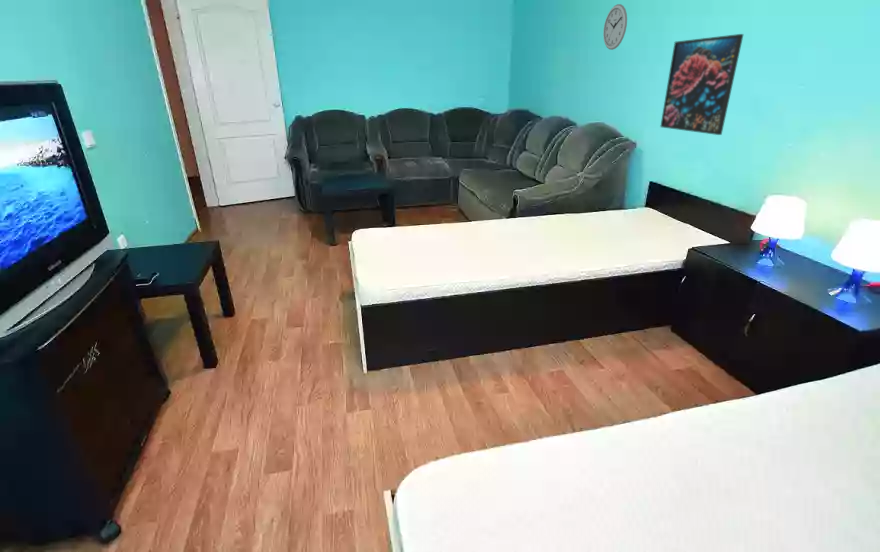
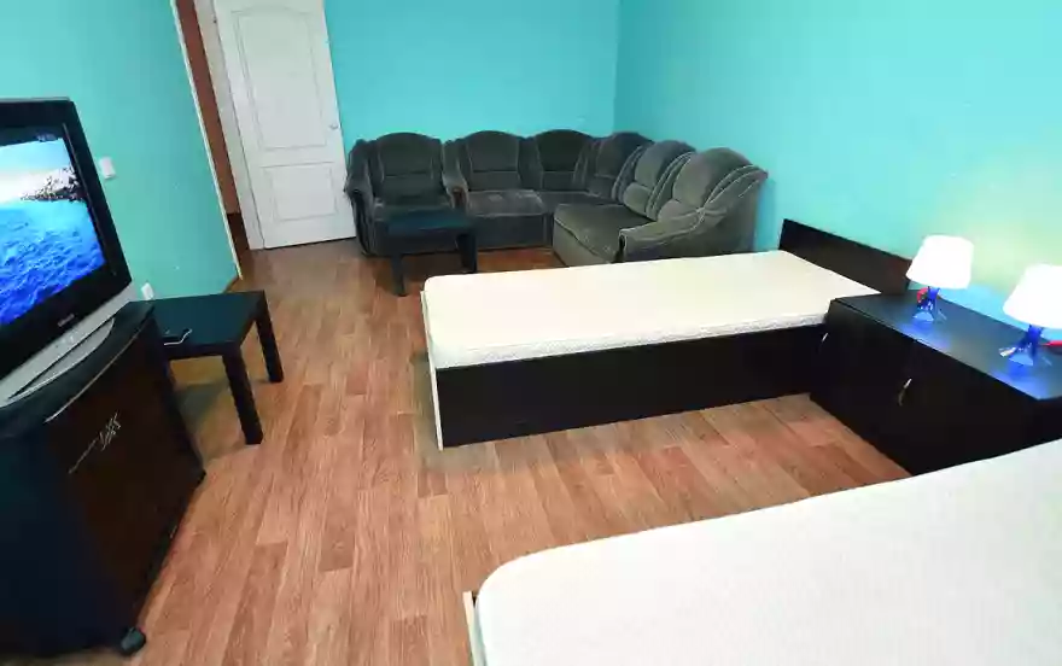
- wall clock [602,3,628,51]
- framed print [659,33,744,136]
